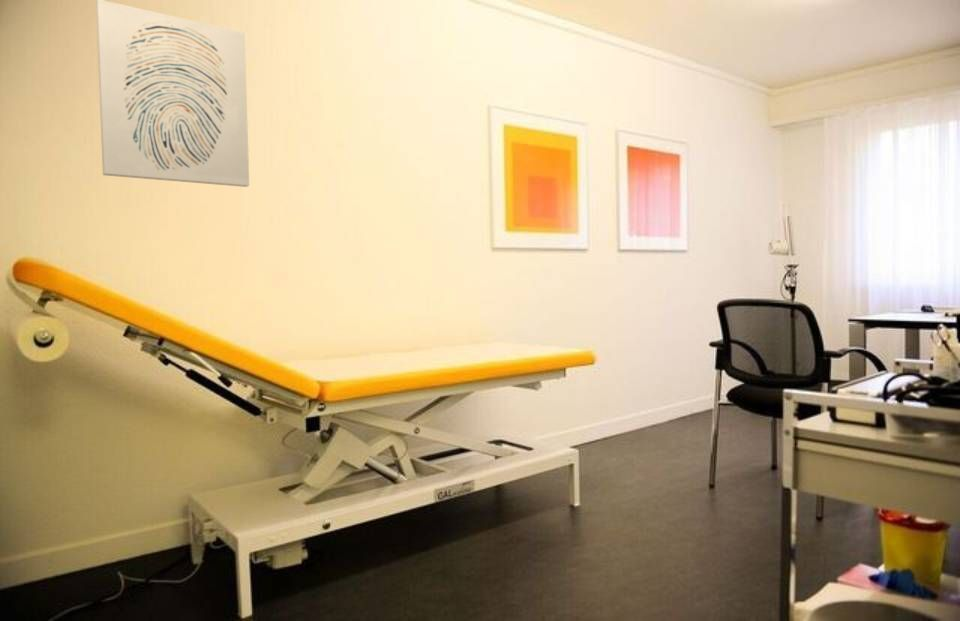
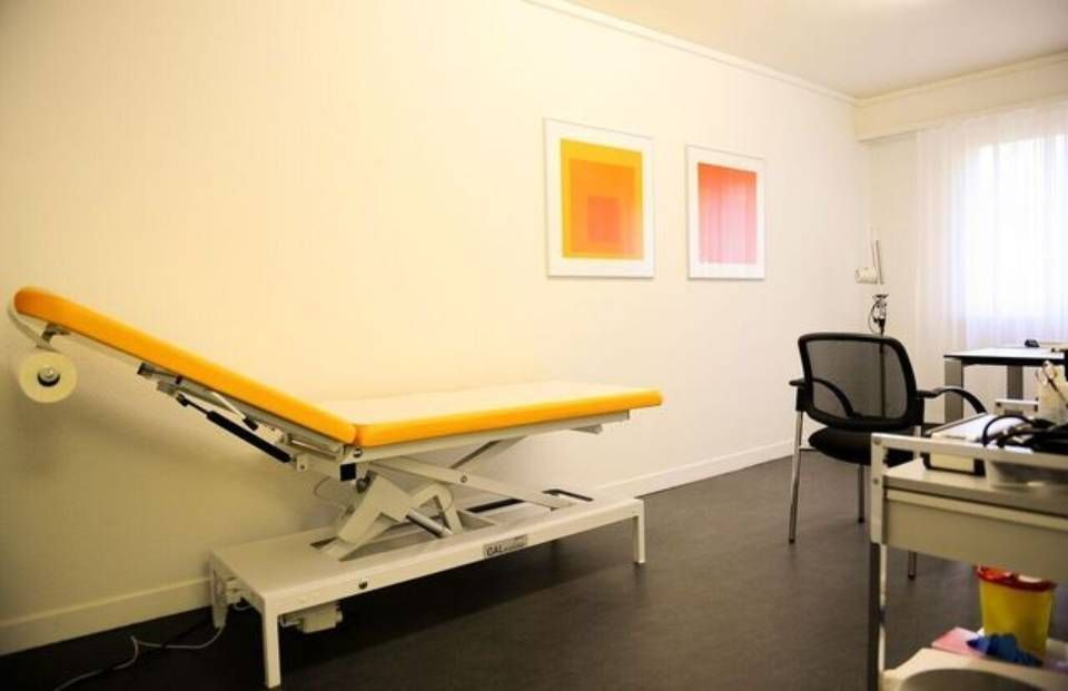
- wall art [95,0,250,188]
